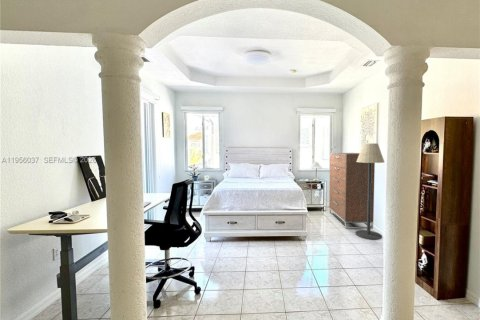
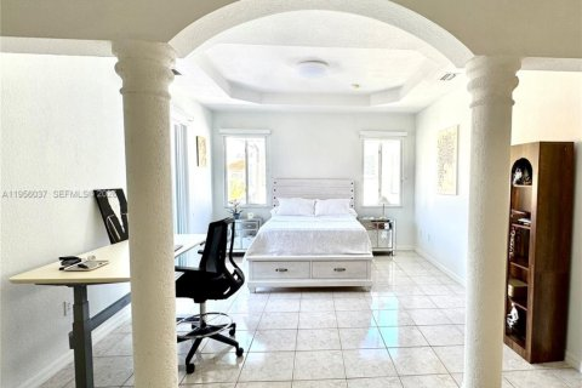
- floor lamp [355,142,385,241]
- dresser [328,152,376,230]
